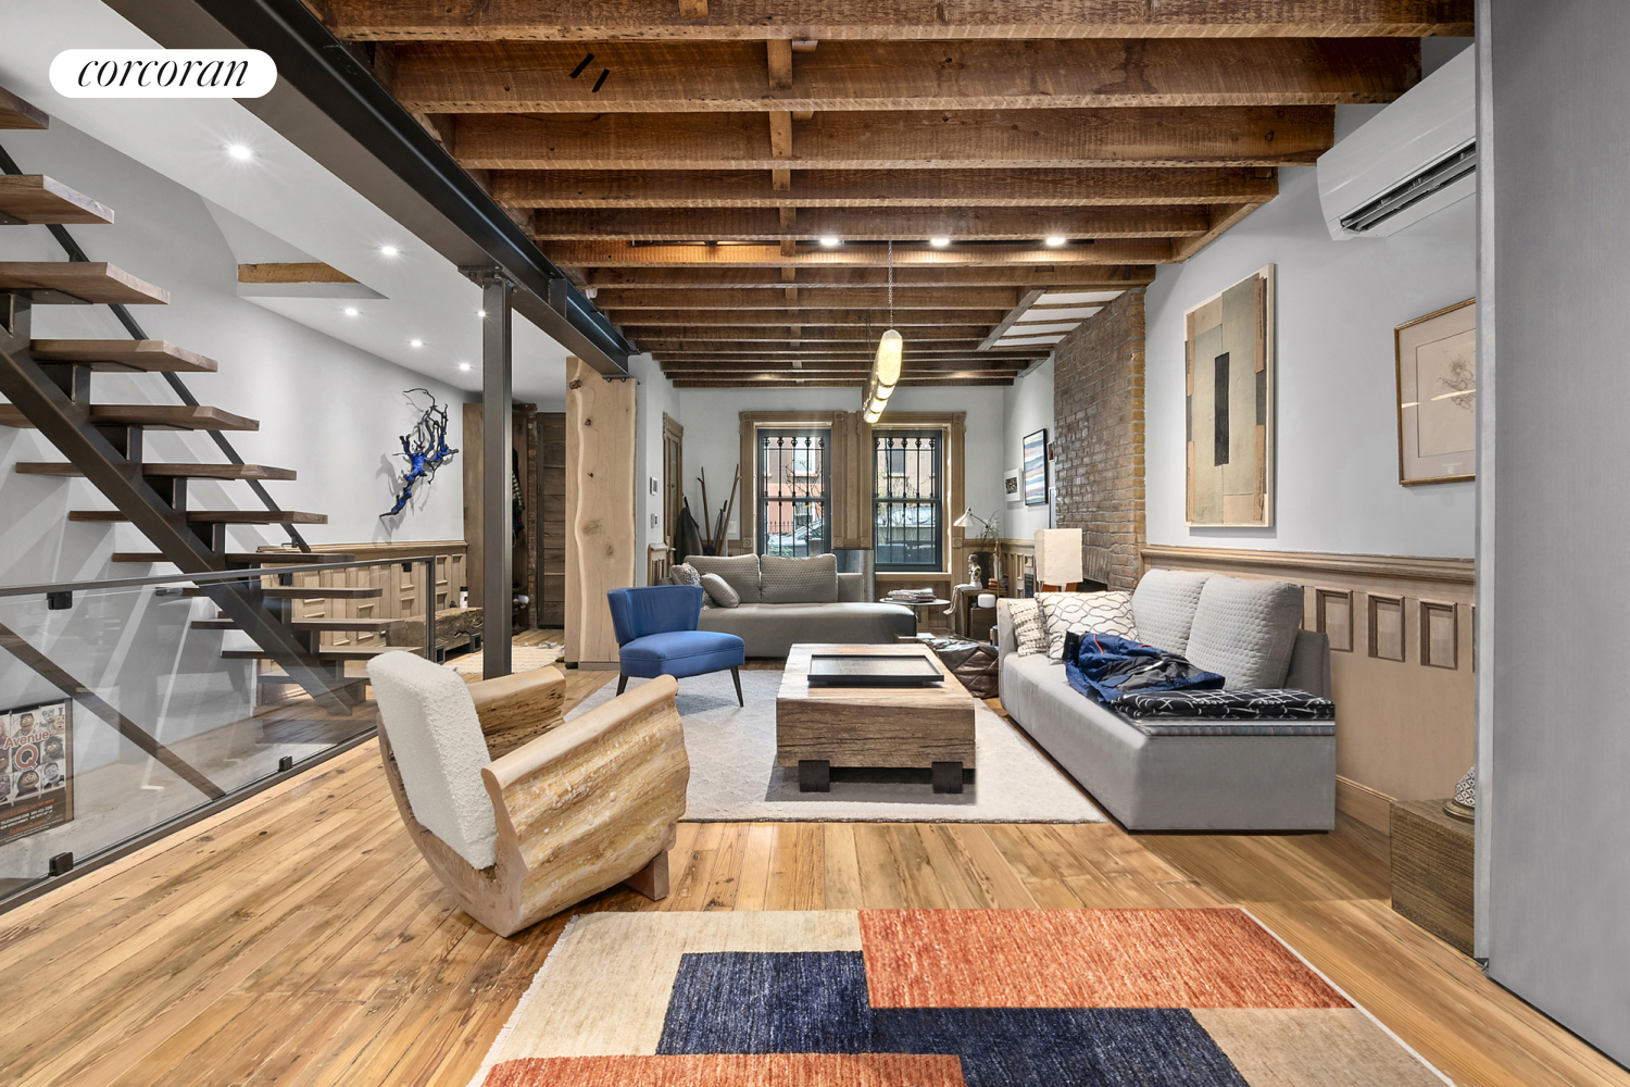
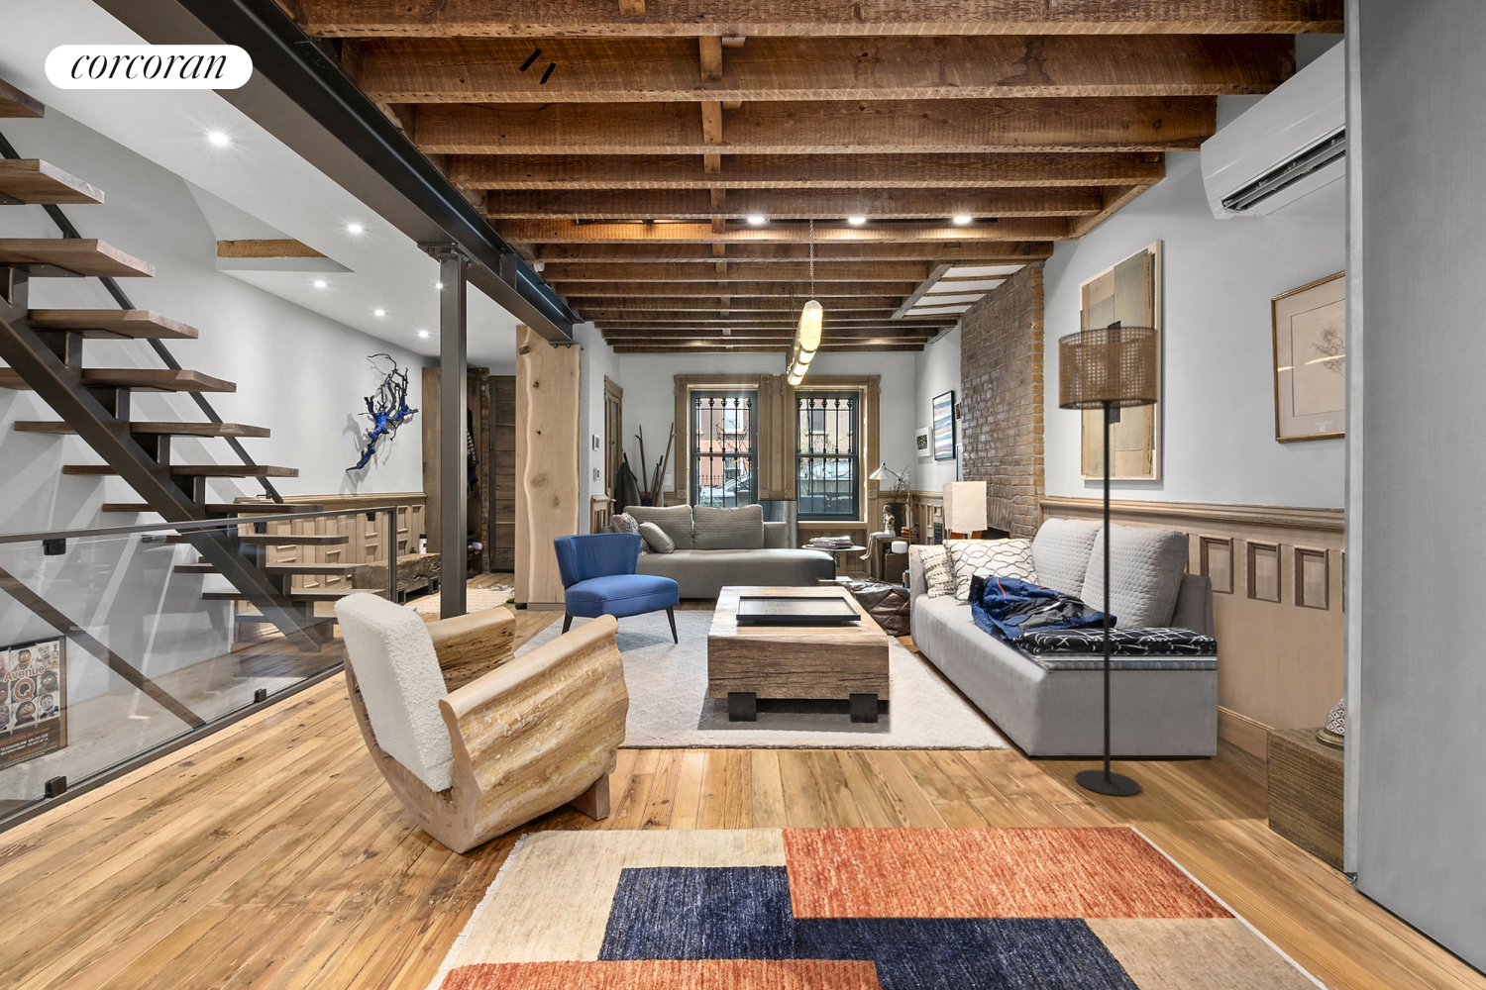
+ floor lamp [1057,326,1159,797]
